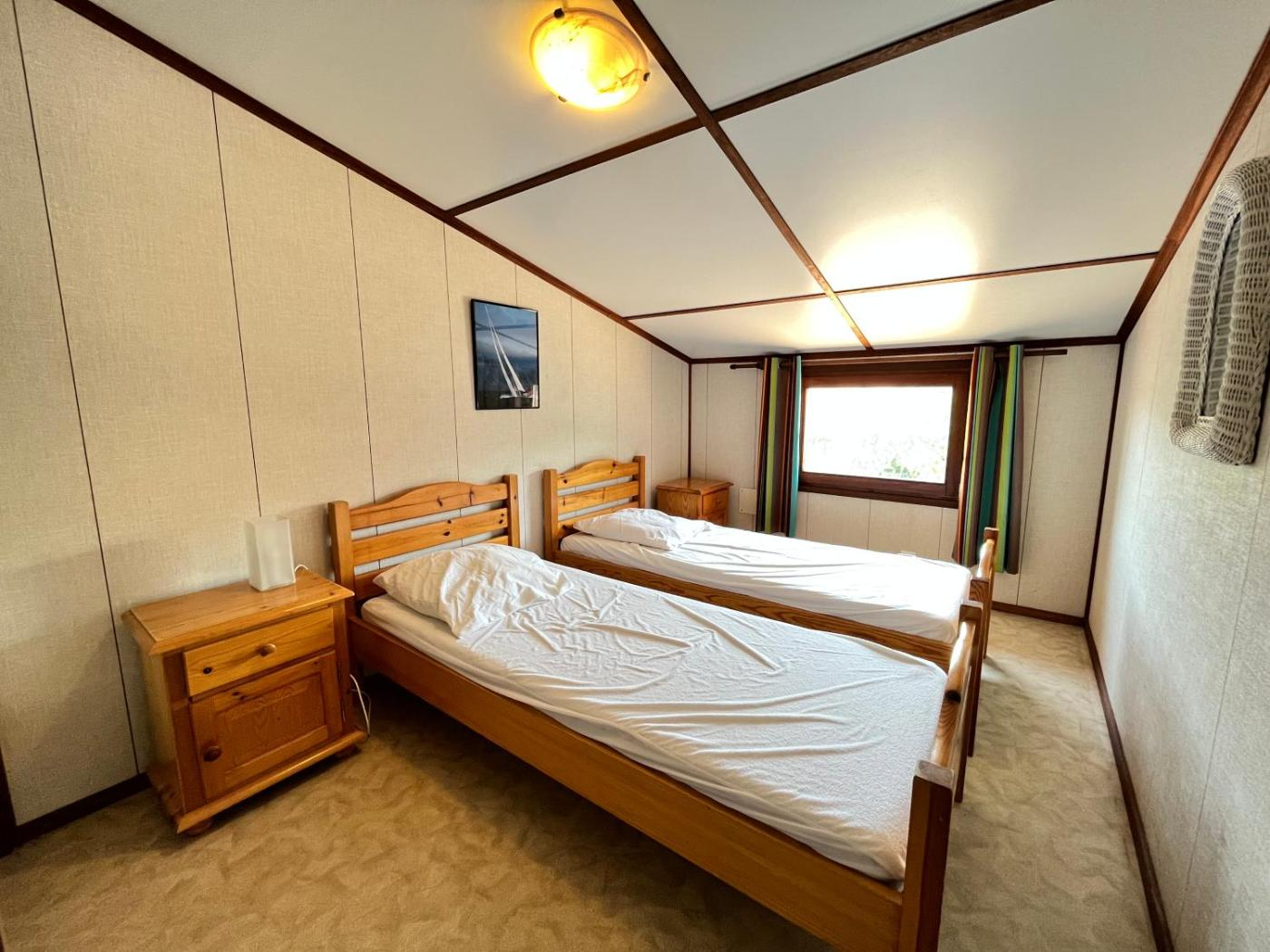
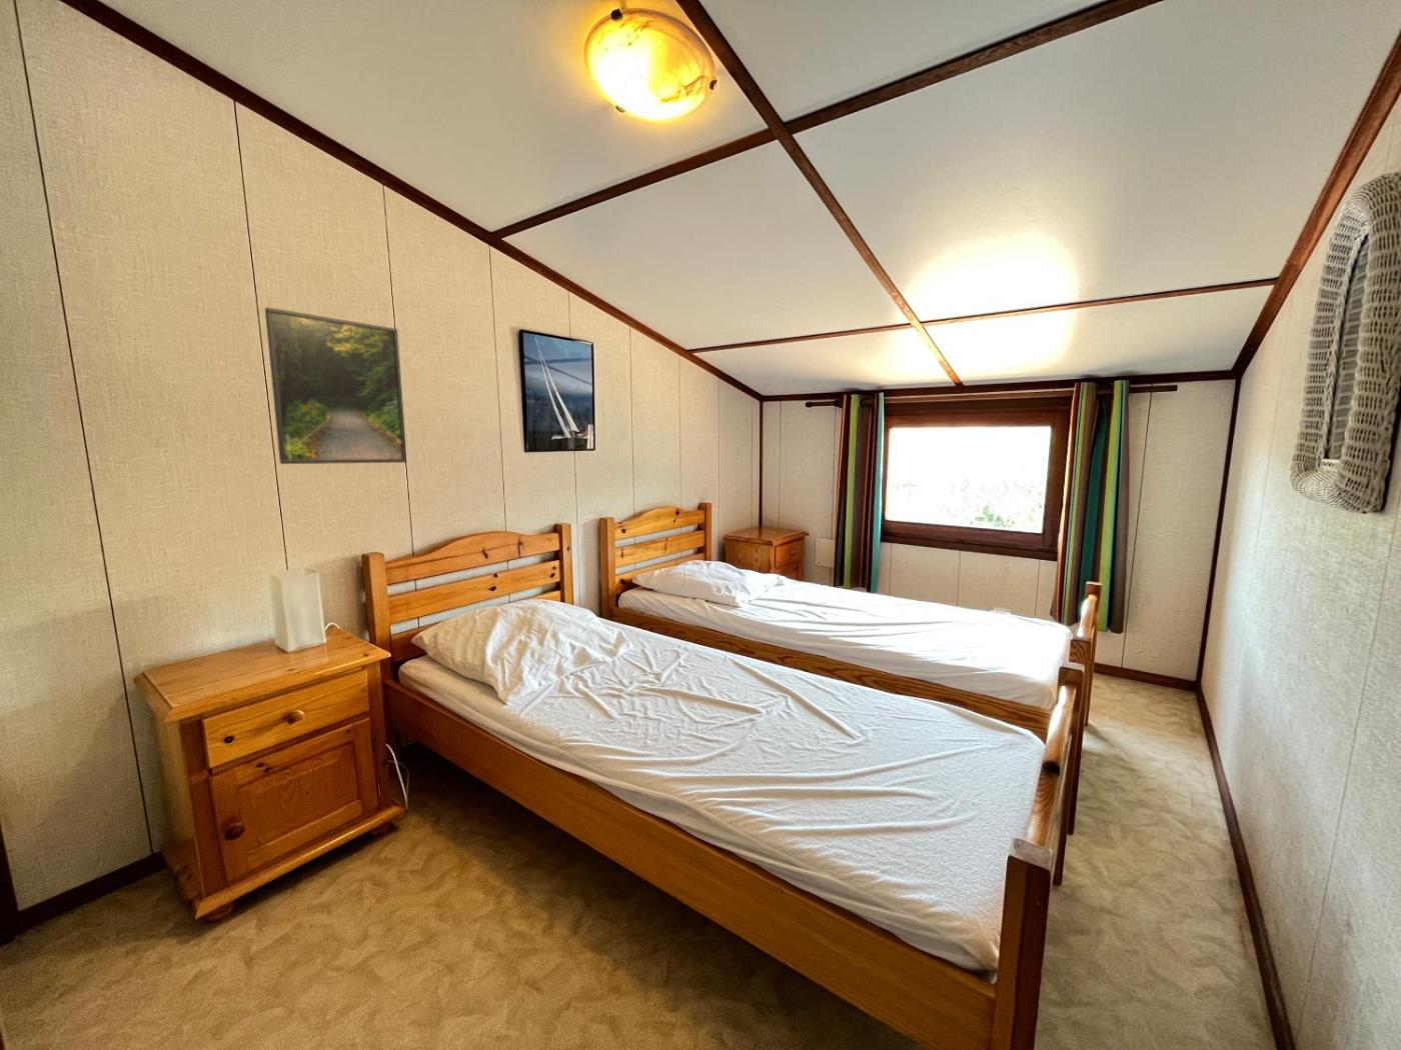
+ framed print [264,306,408,465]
